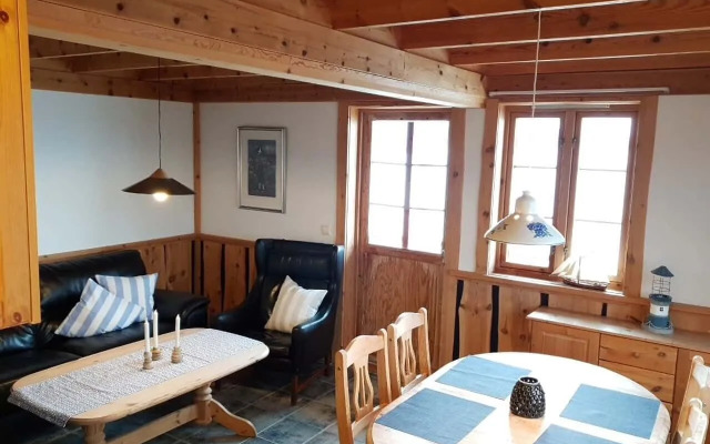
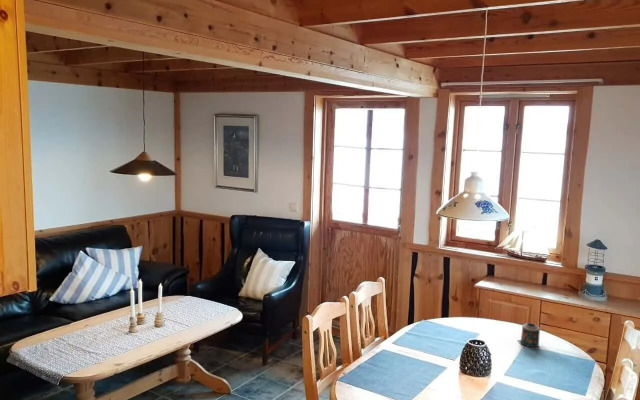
+ candle [516,322,541,348]
